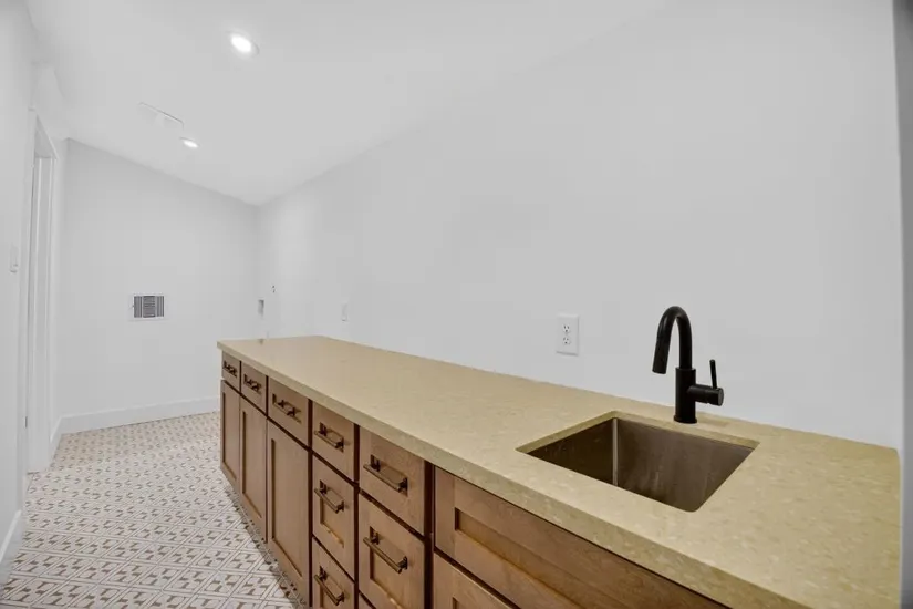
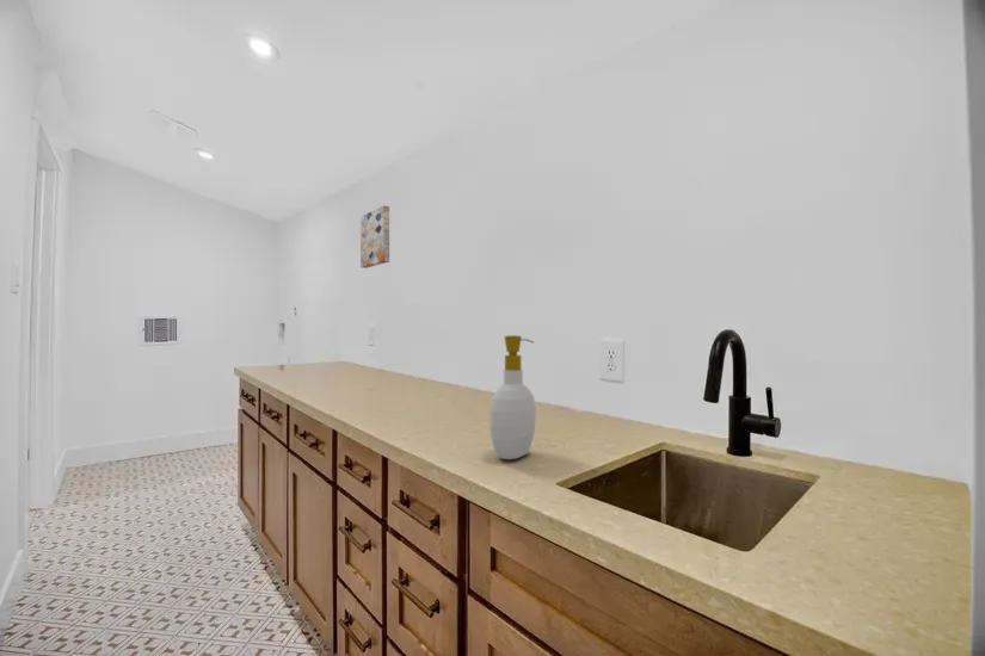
+ wall art [359,205,390,270]
+ soap bottle [488,334,537,460]
